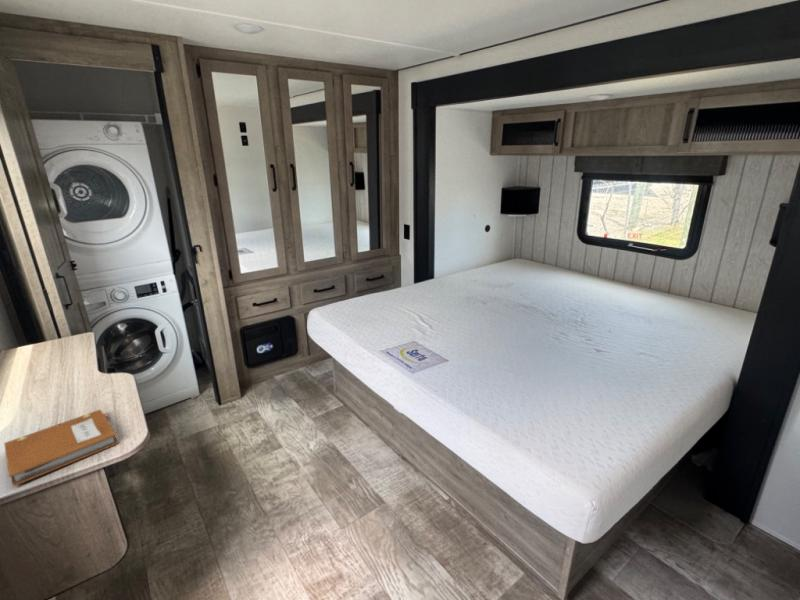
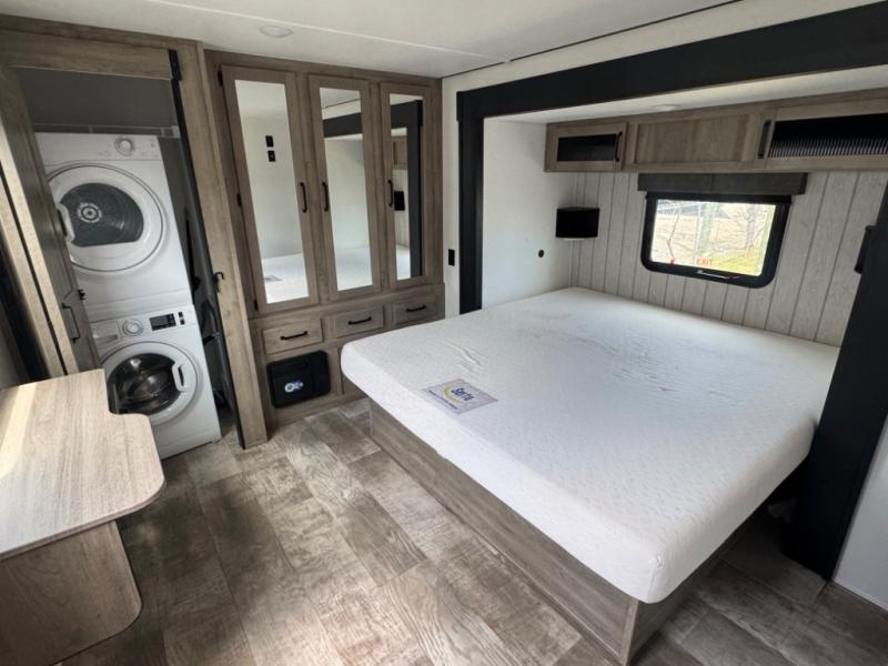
- notebook [3,408,120,487]
